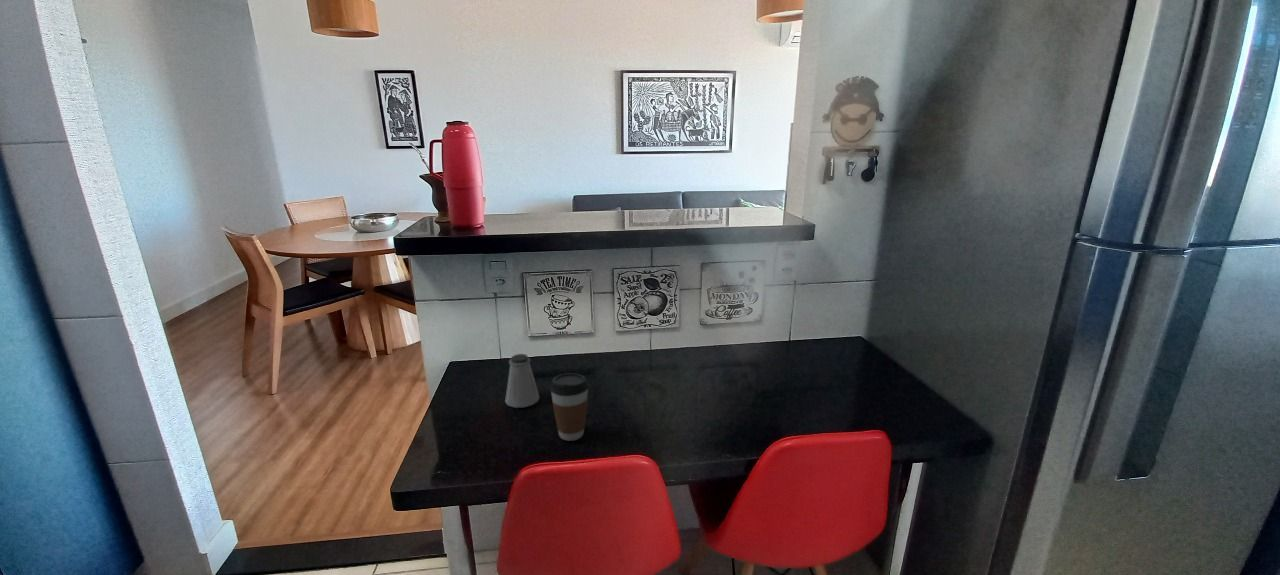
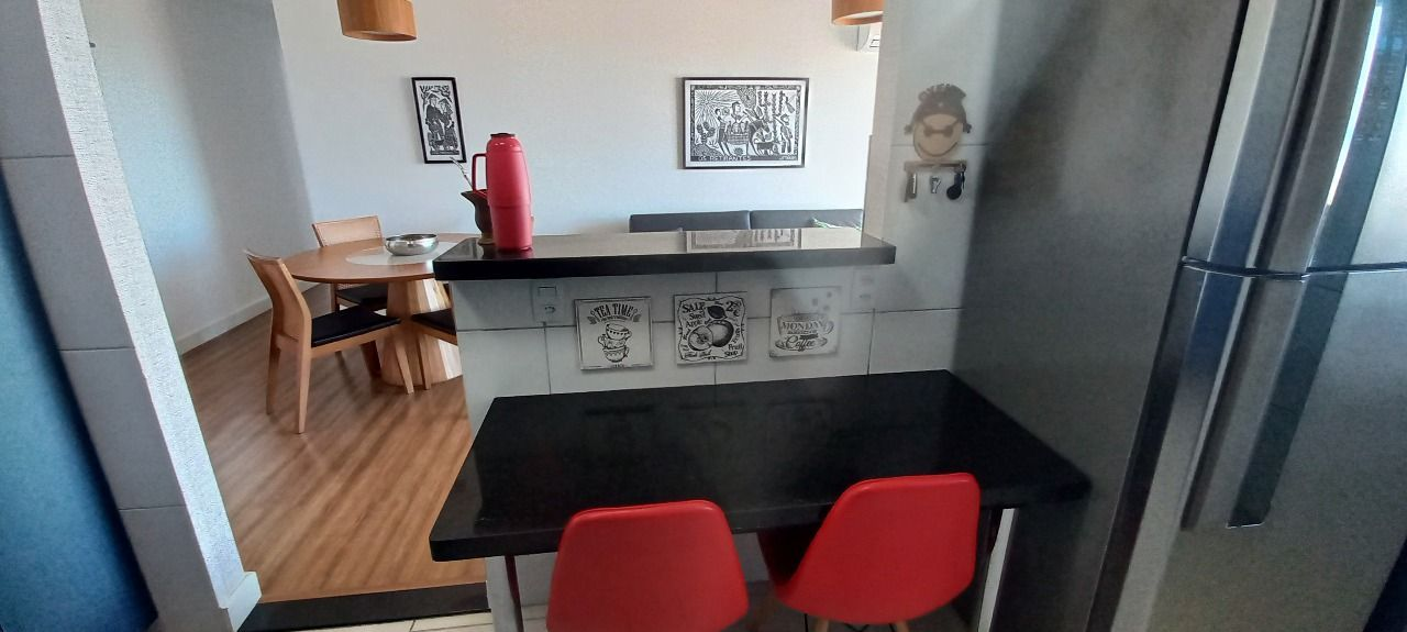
- coffee cup [549,372,590,442]
- saltshaker [504,353,540,409]
